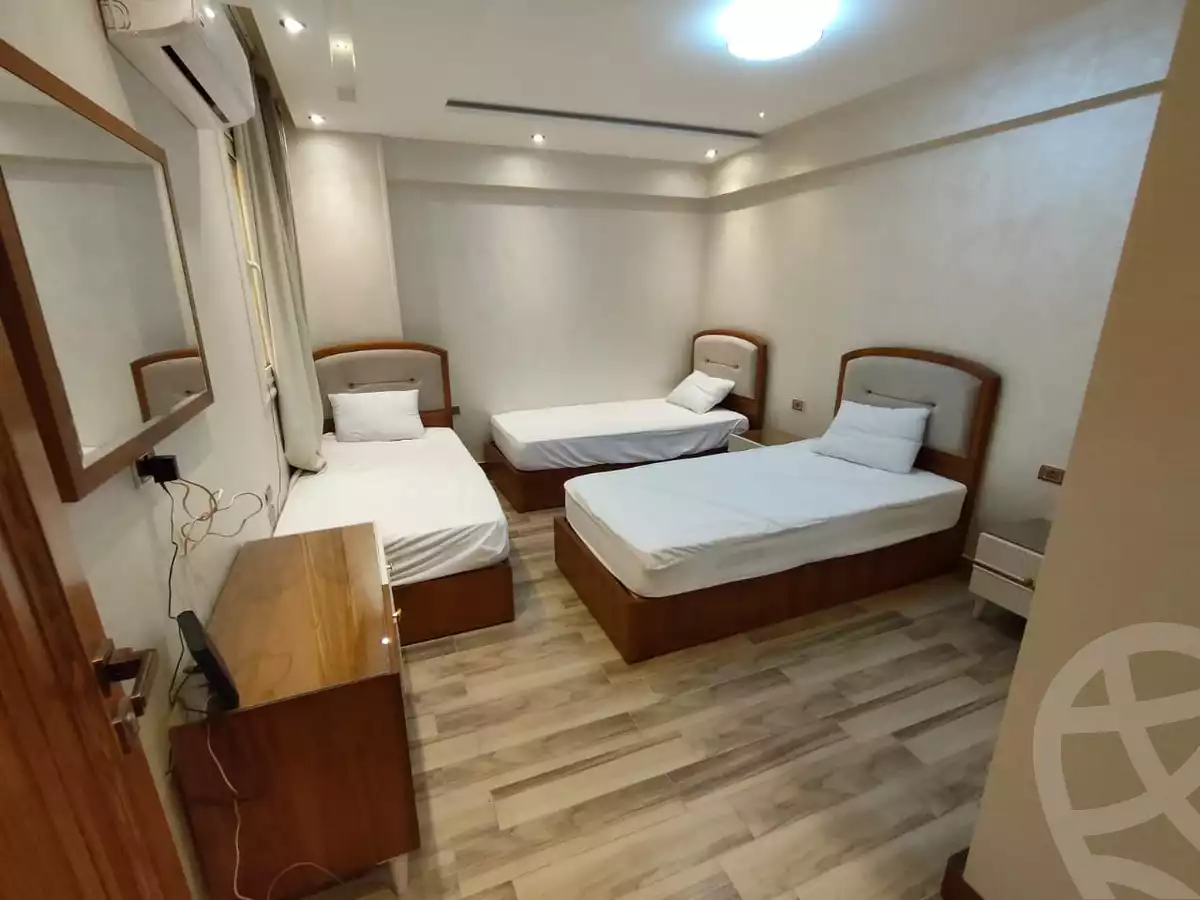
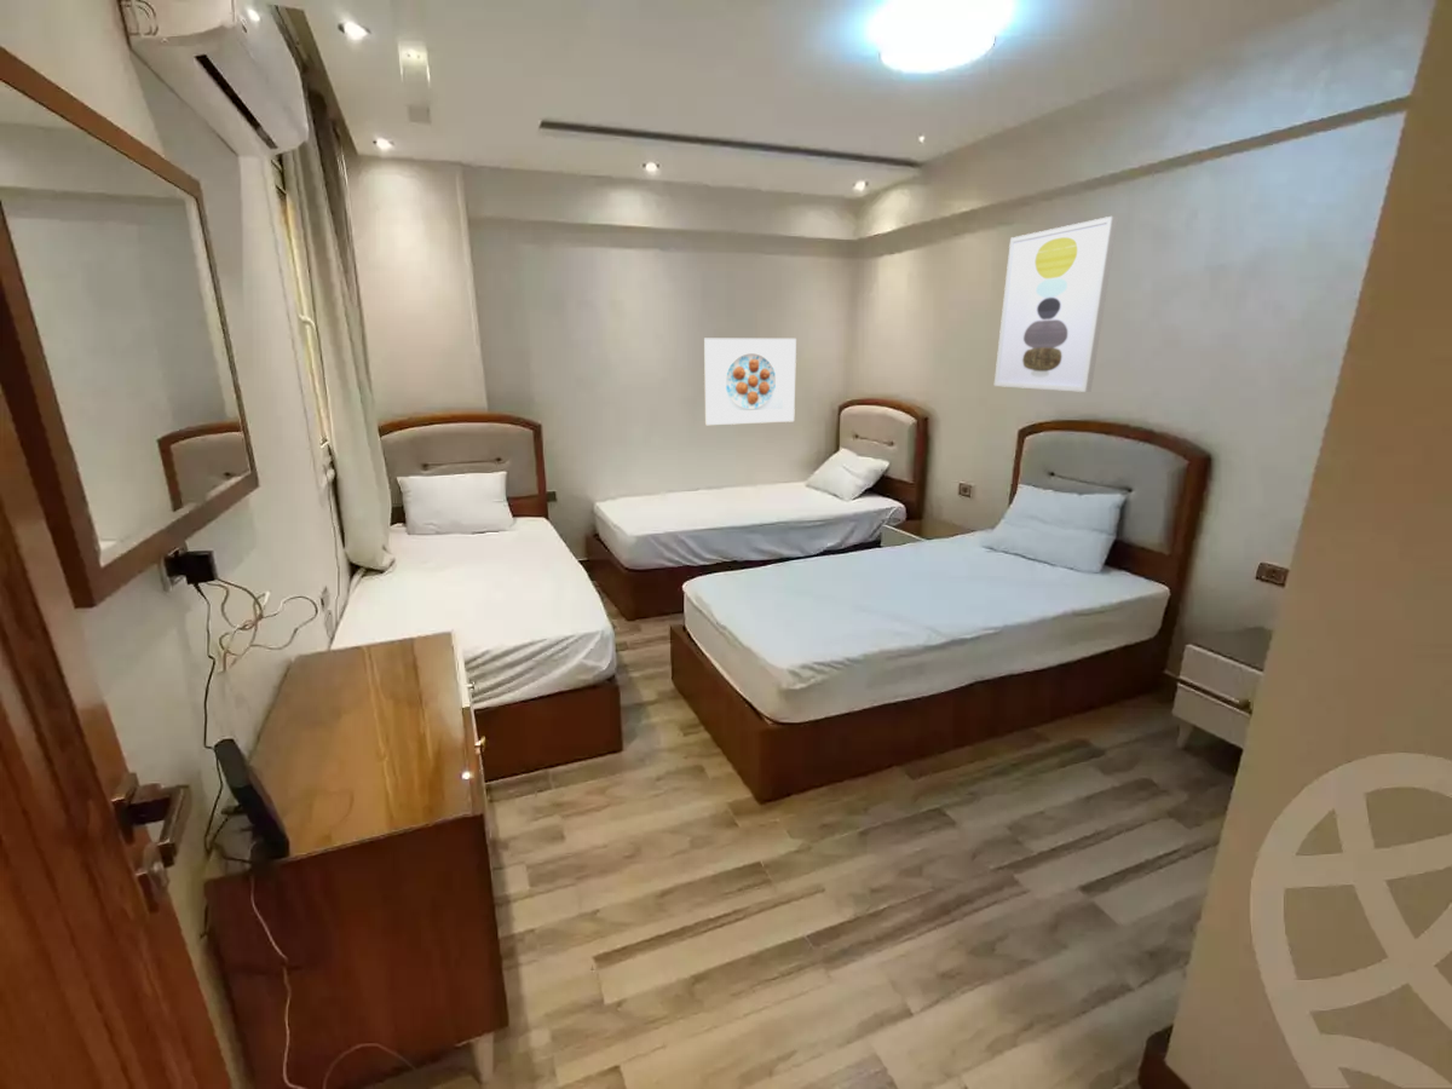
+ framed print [703,338,797,426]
+ wall art [993,215,1119,393]
